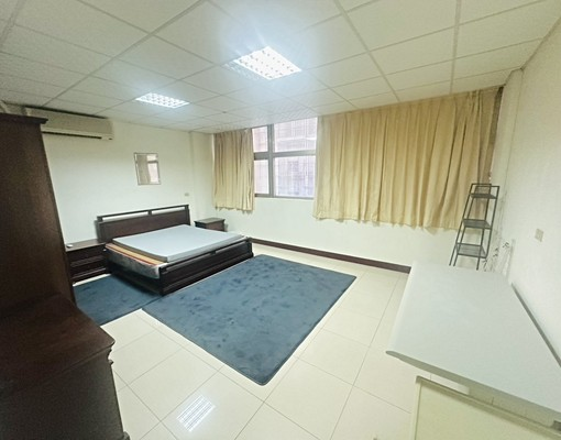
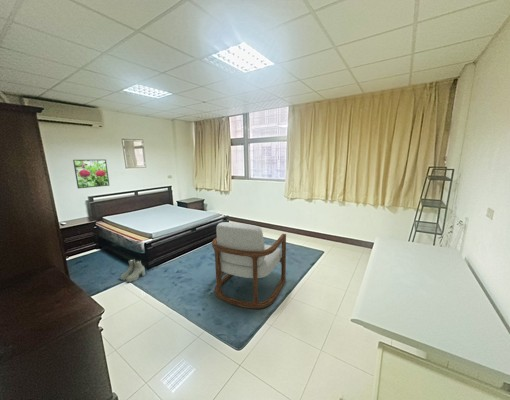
+ boots [119,258,146,283]
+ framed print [72,159,110,189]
+ armchair [211,221,287,310]
